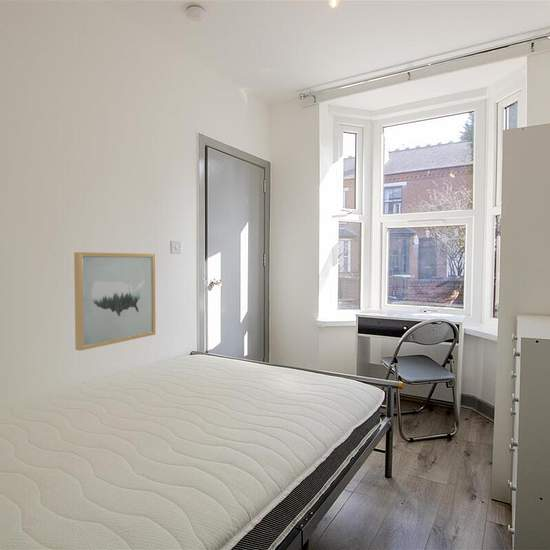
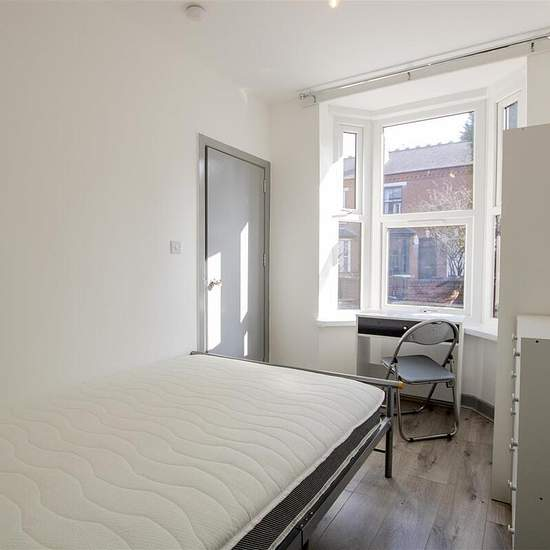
- wall art [73,251,156,352]
